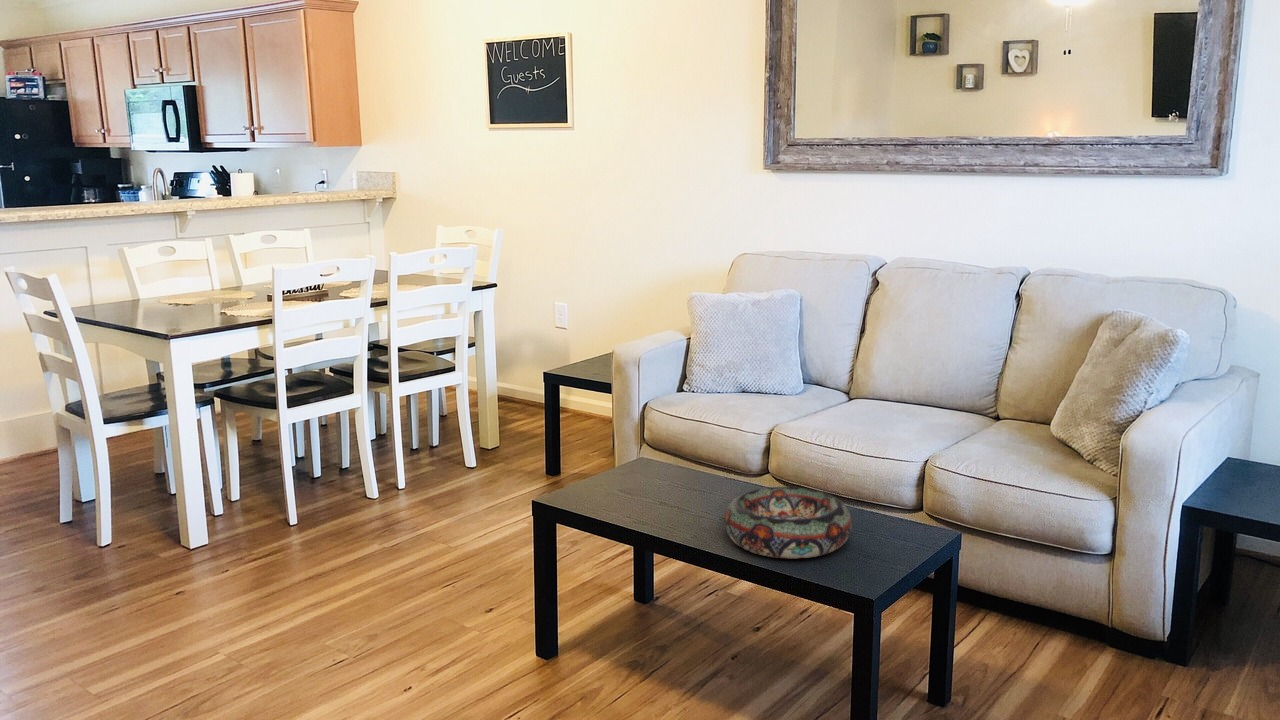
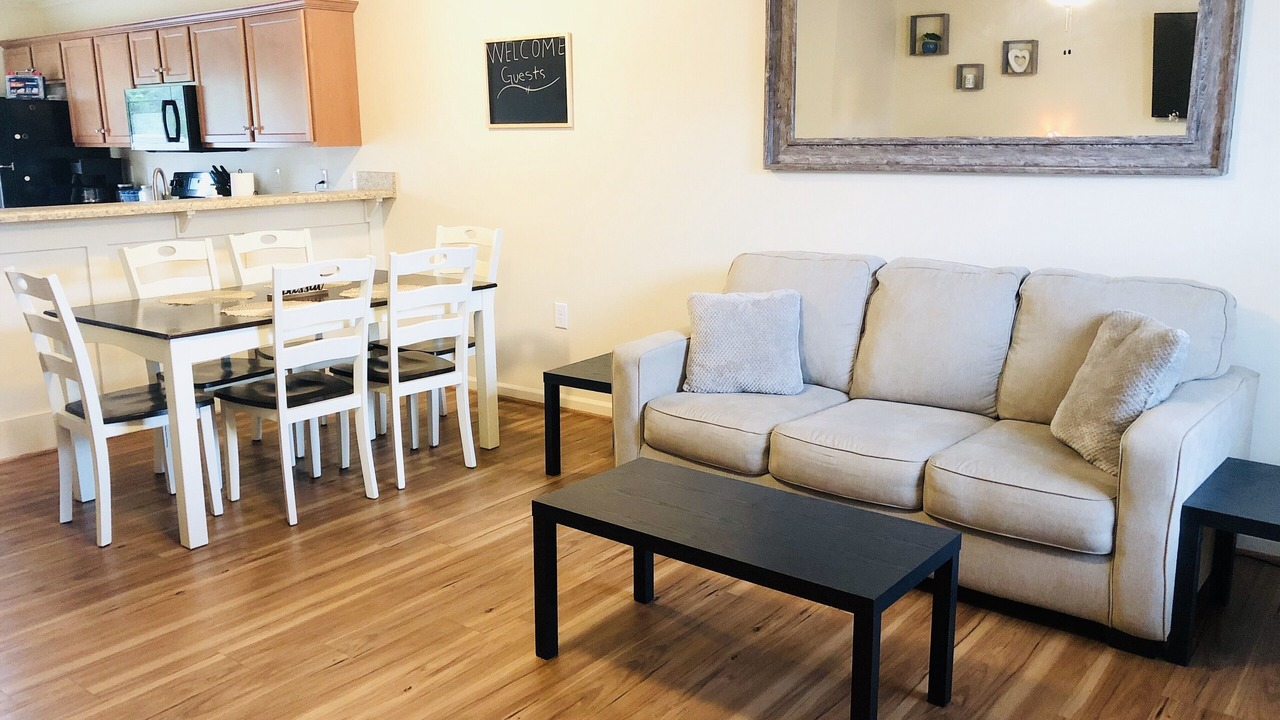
- decorative bowl [724,486,853,559]
